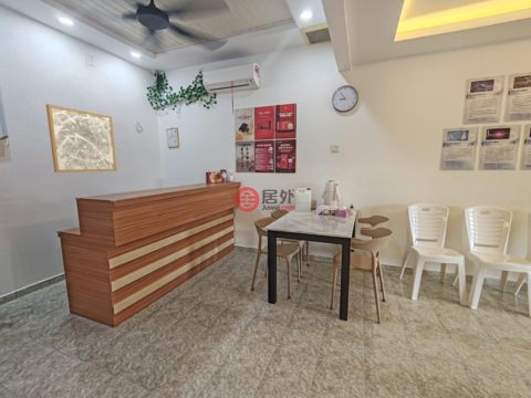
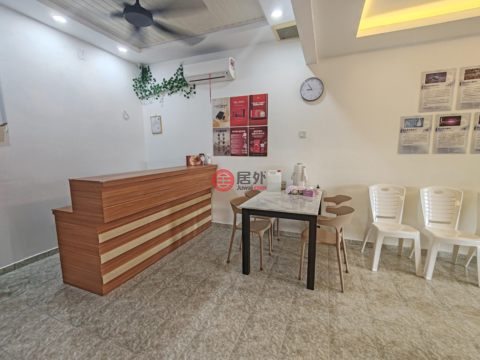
- wall art [45,103,117,174]
